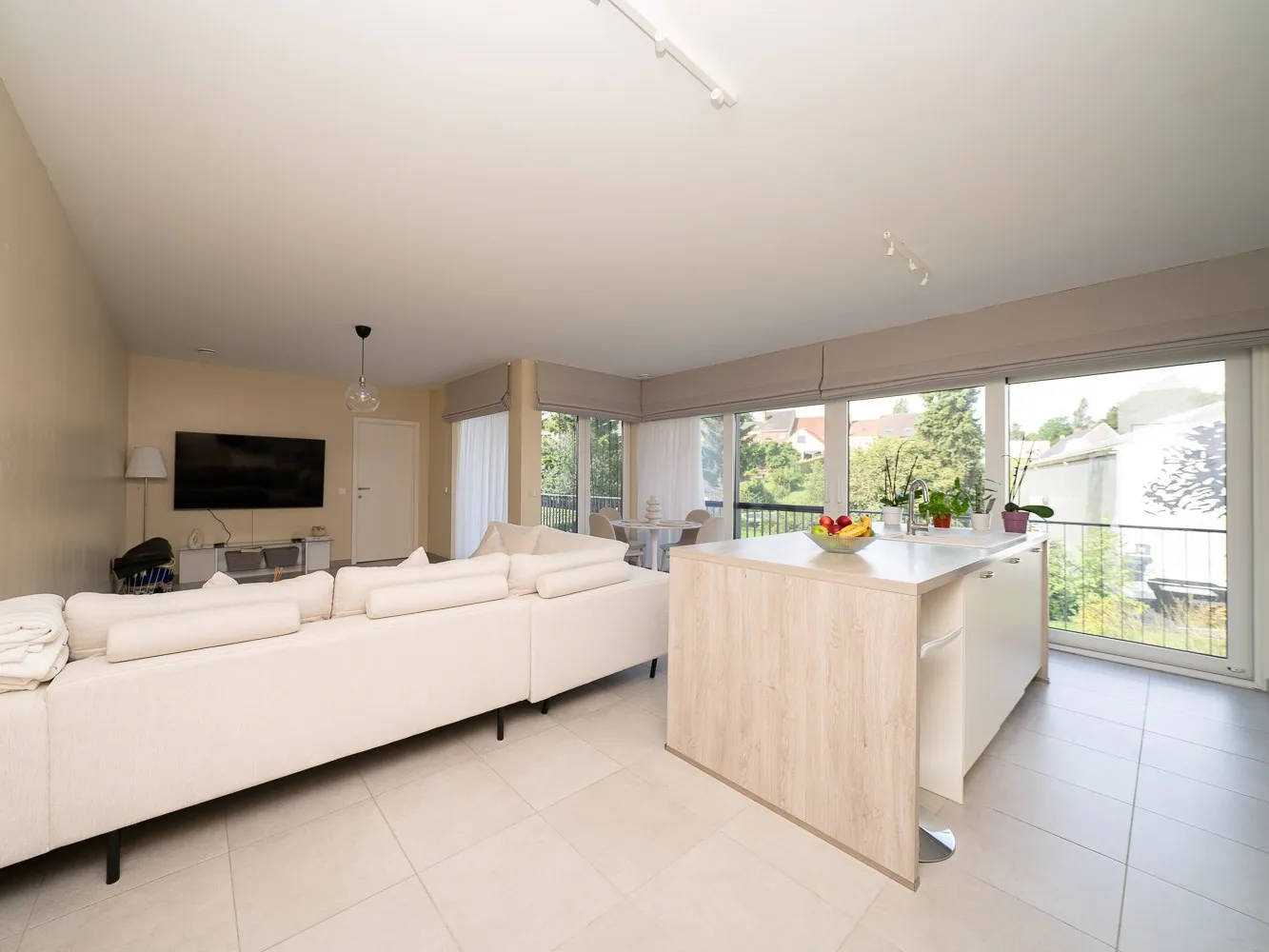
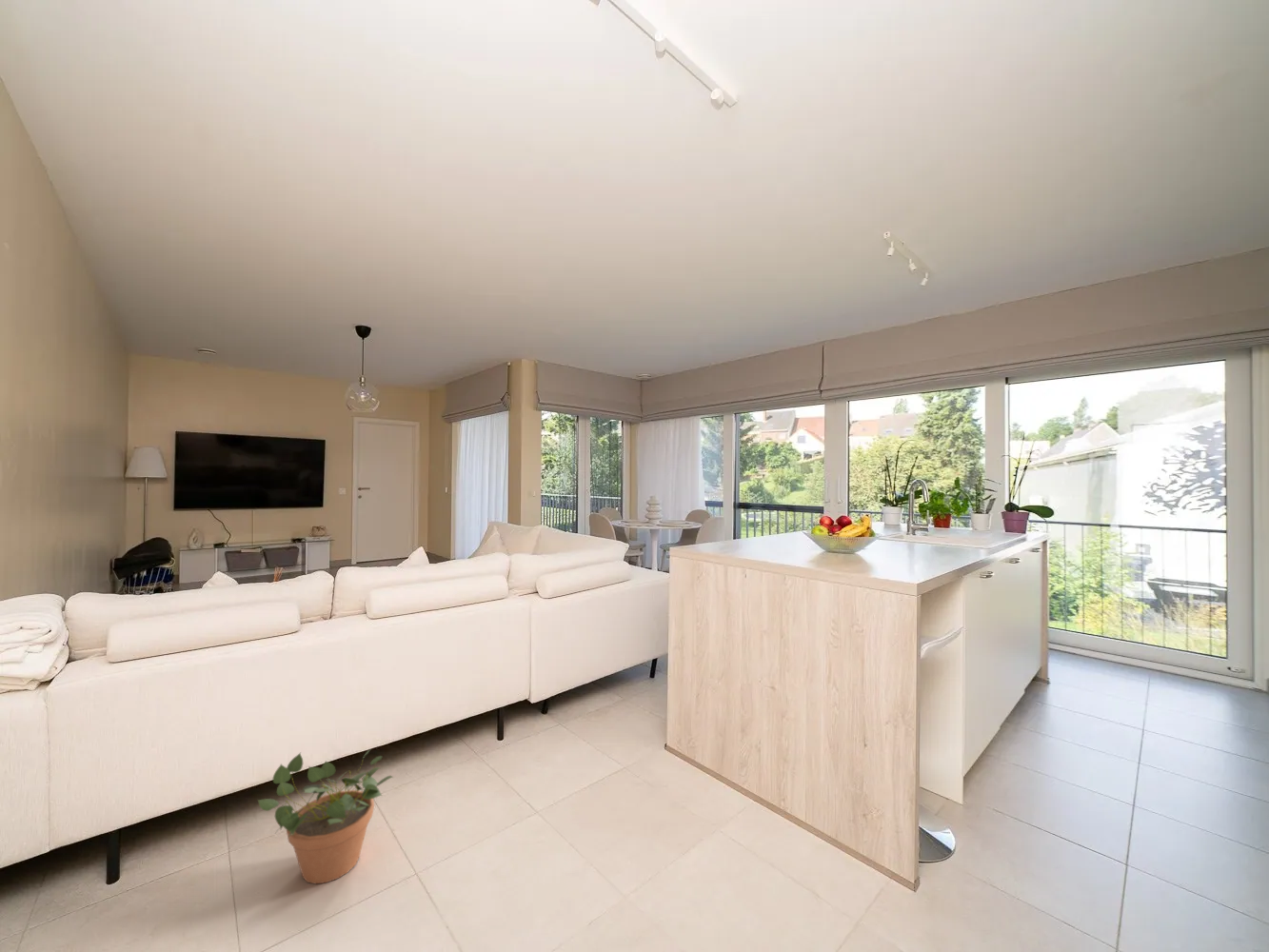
+ potted plant [256,748,395,885]
